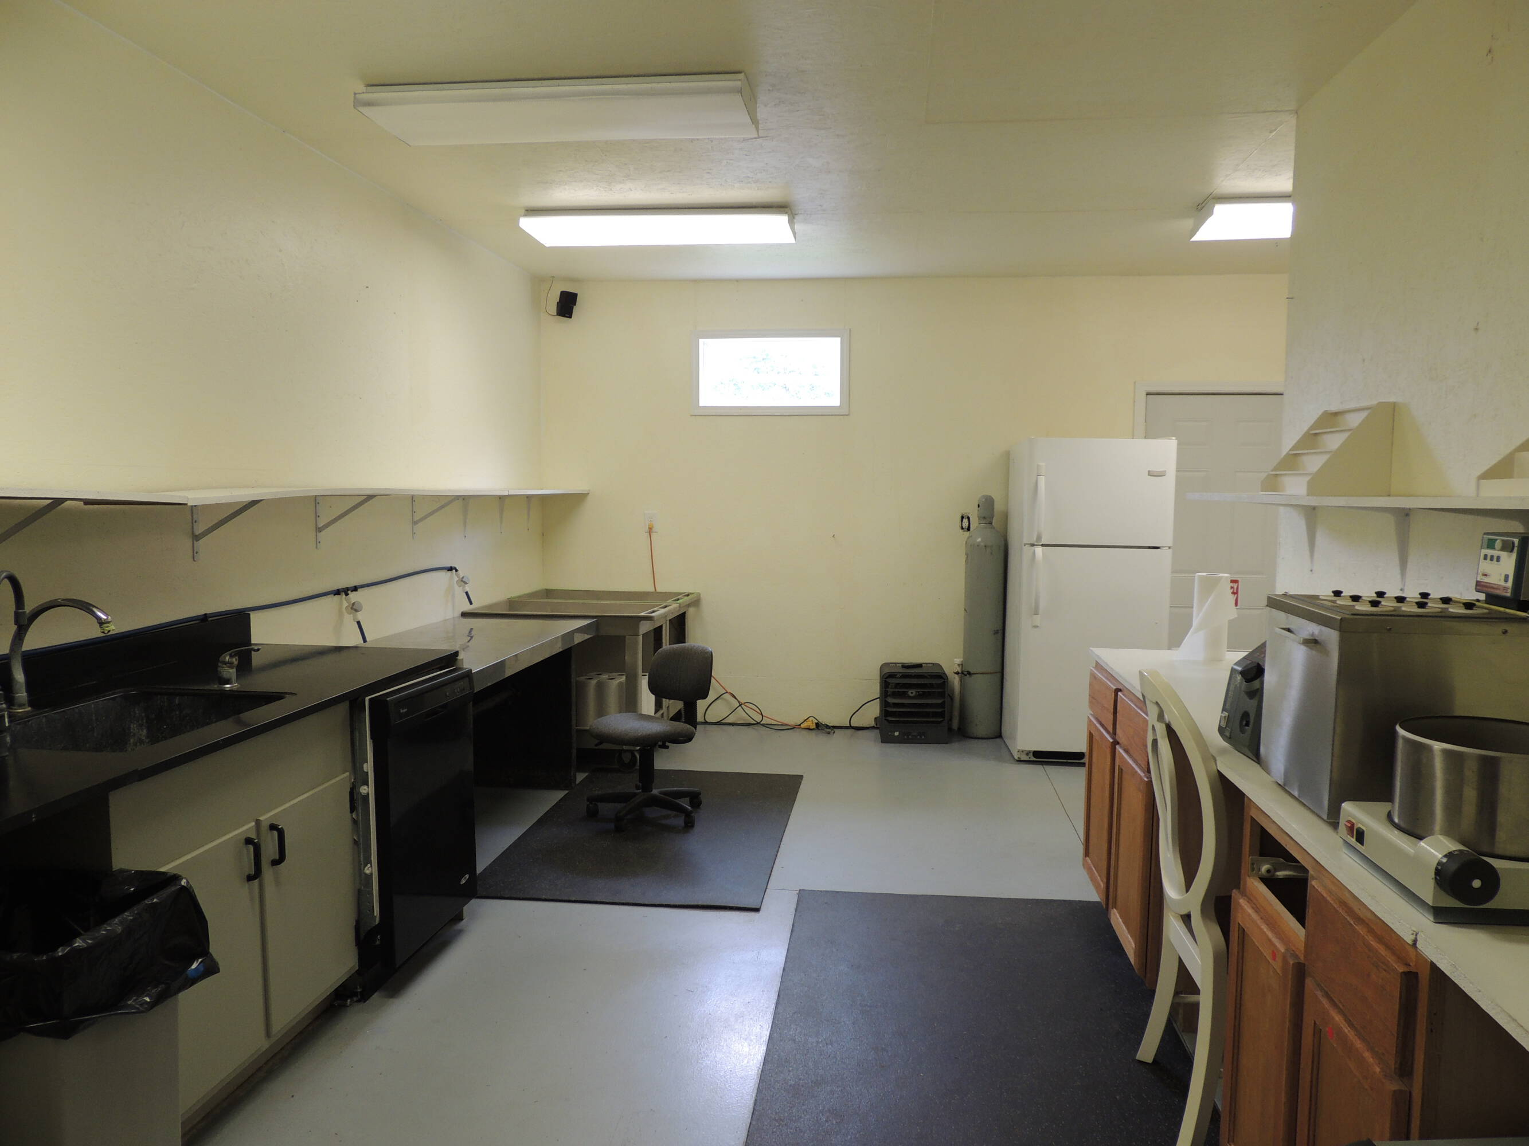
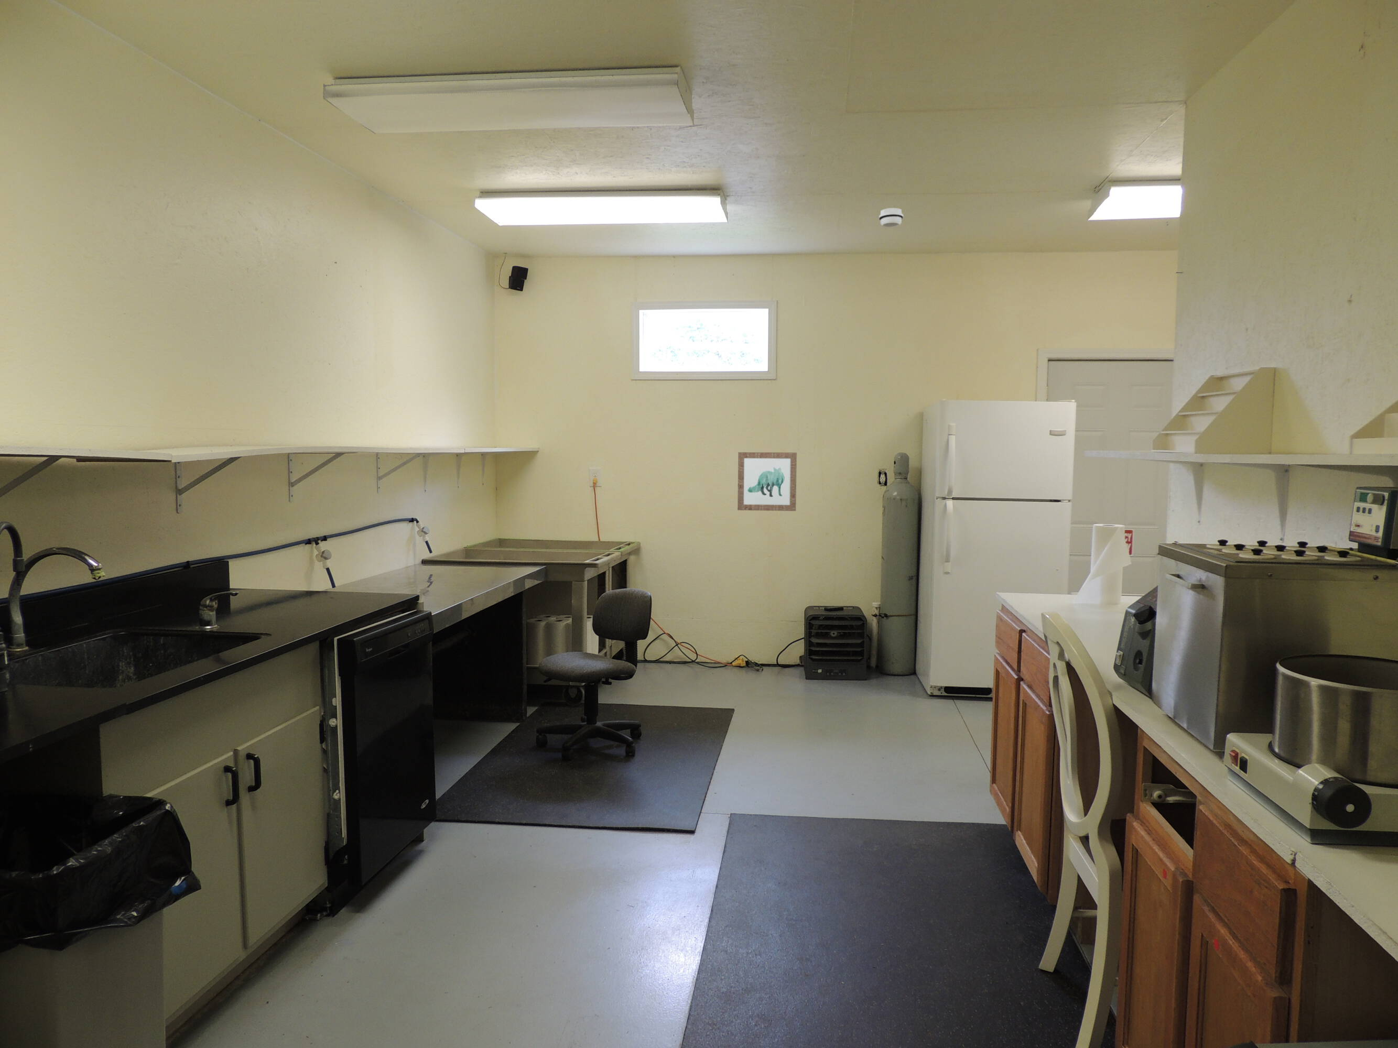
+ smoke detector [878,207,904,228]
+ wall art [738,451,797,512]
